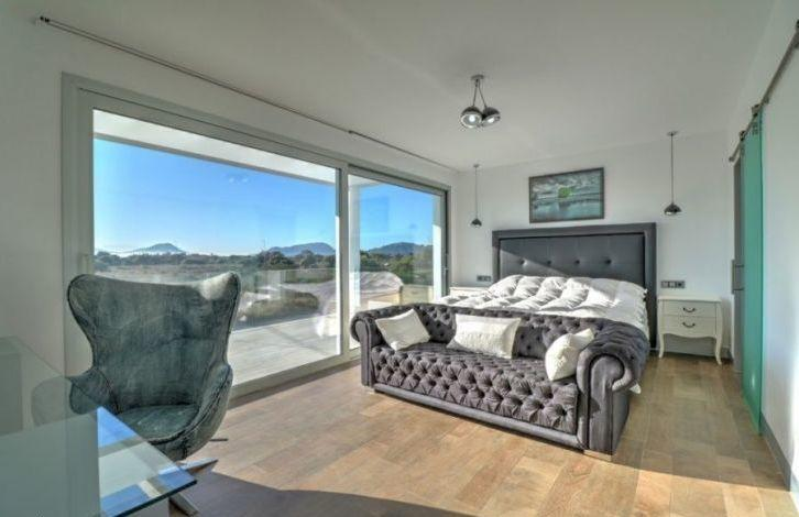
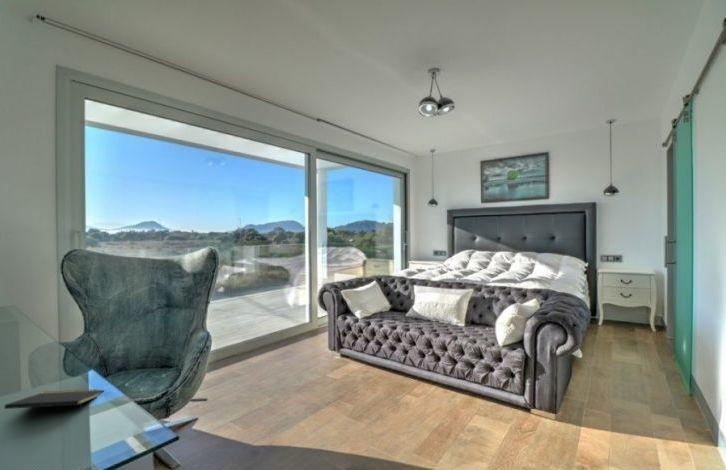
+ notepad [3,388,106,413]
